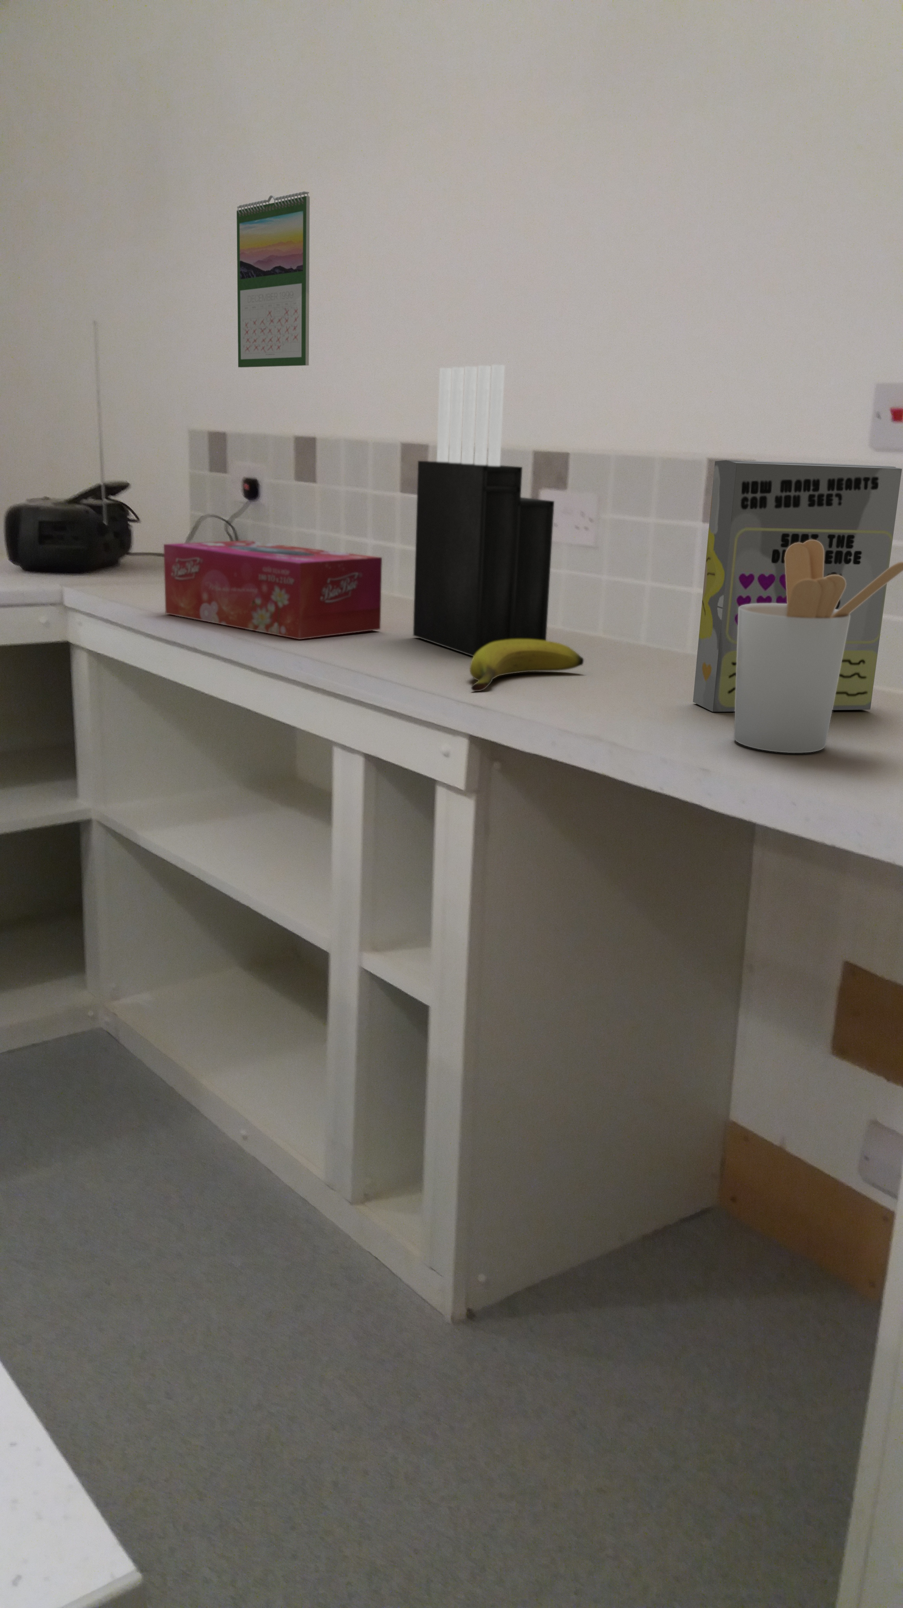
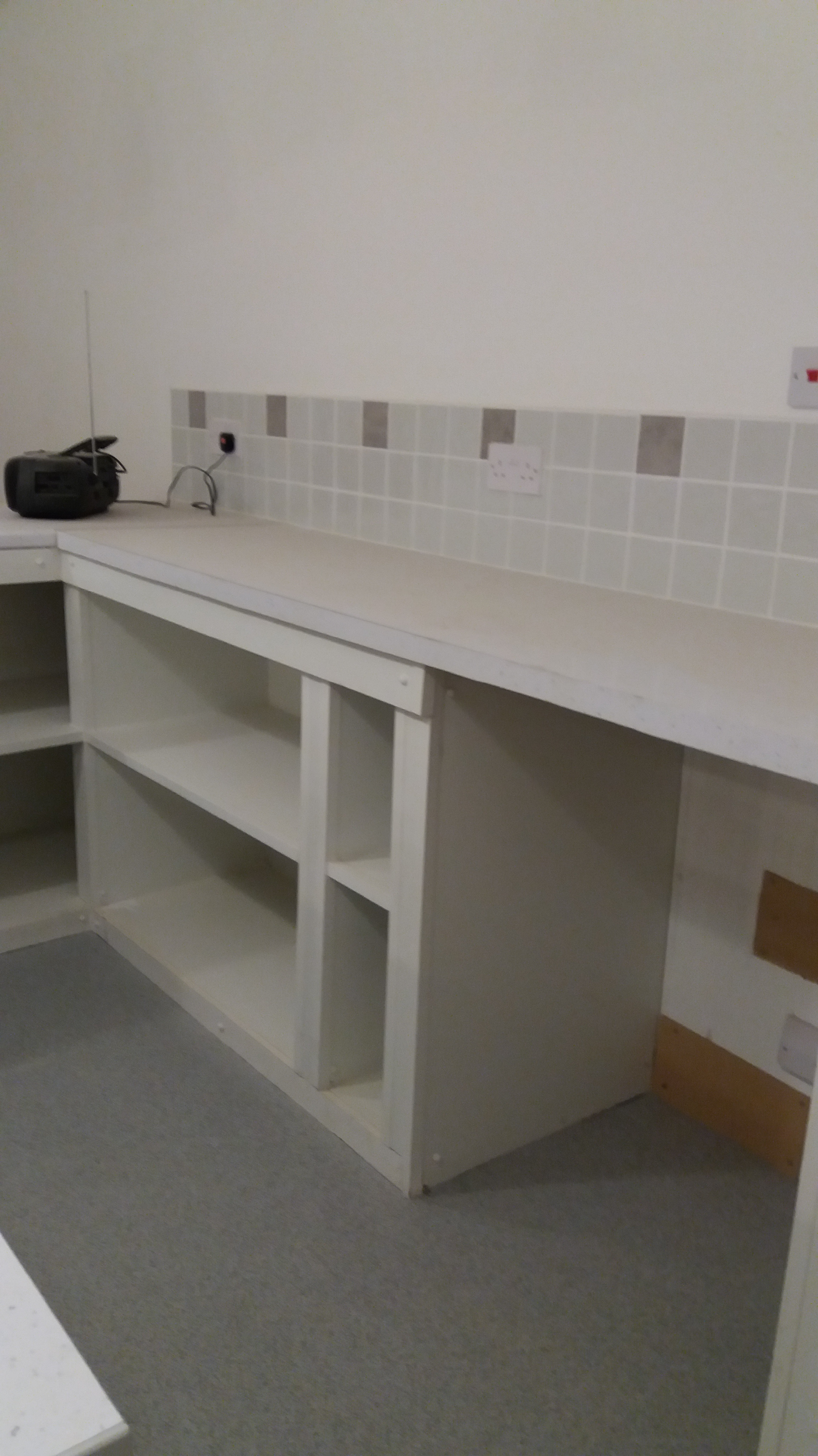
- knife block [413,364,554,657]
- tissue box [163,540,382,639]
- calendar [236,191,310,368]
- utensil holder [733,539,903,753]
- cereal box [692,459,902,712]
- banana [469,639,584,691]
